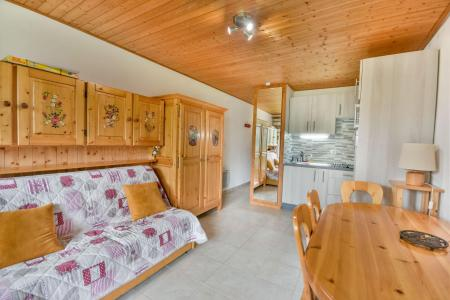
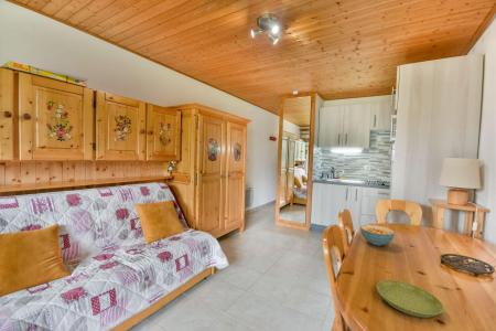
+ saucer [376,279,444,319]
+ cereal bowl [359,224,396,247]
